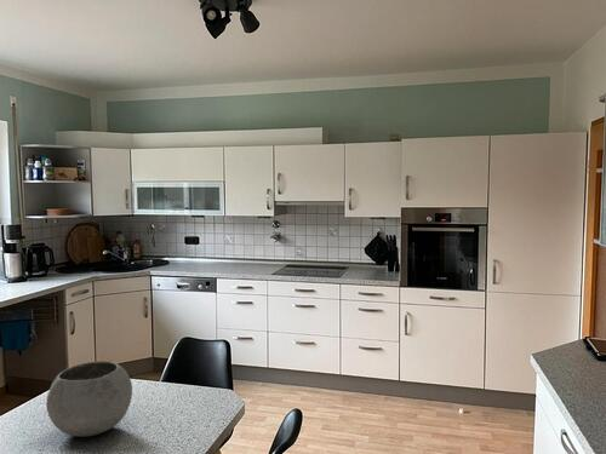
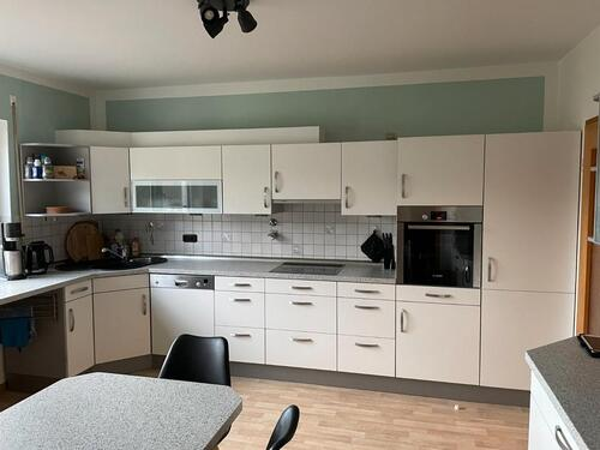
- bowl [45,360,133,438]
